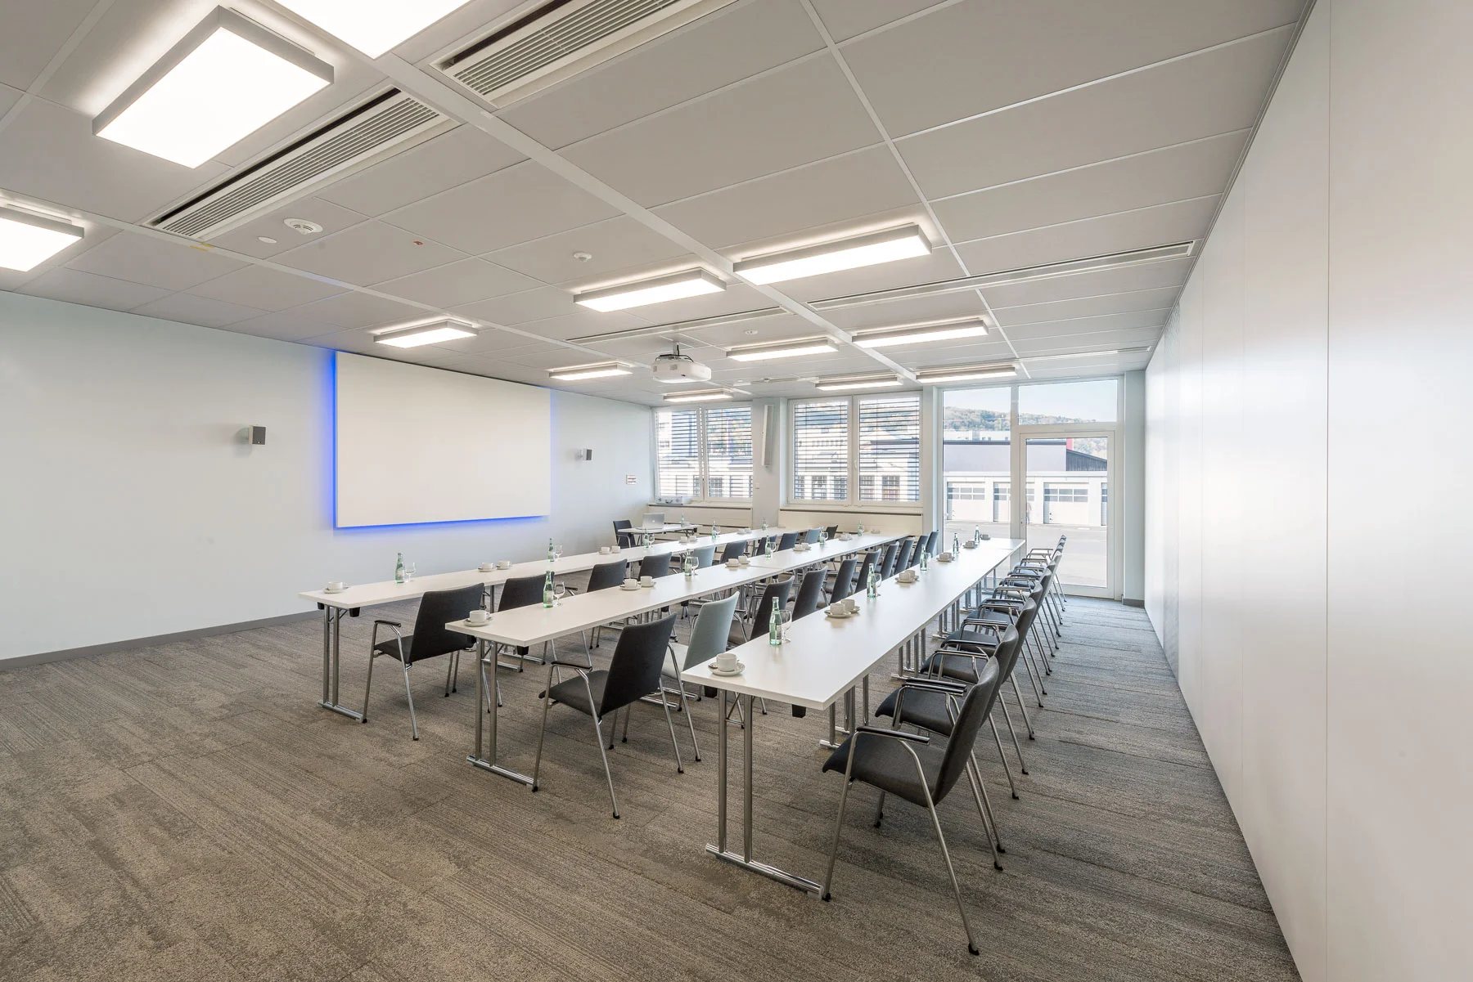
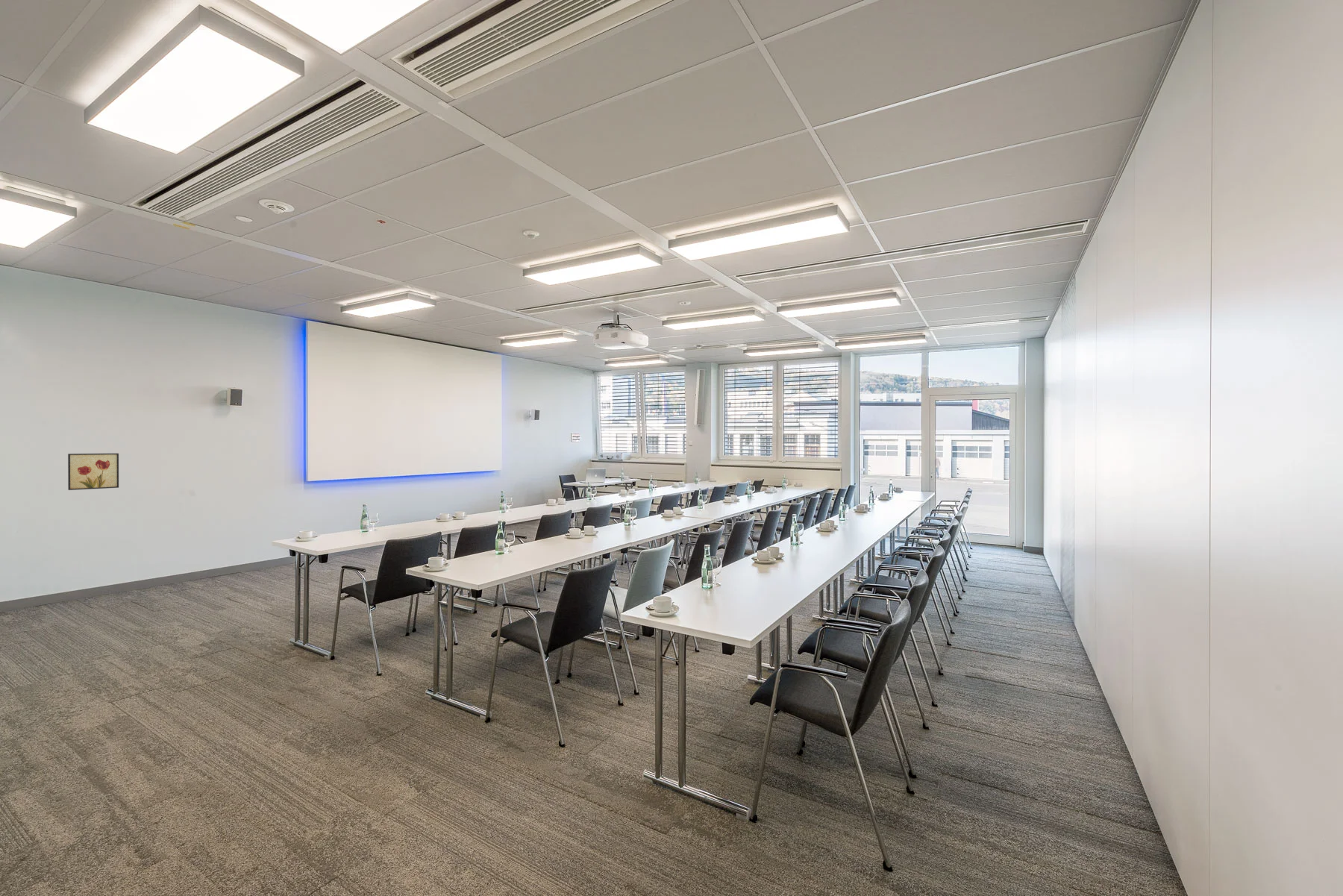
+ wall art [67,453,119,491]
